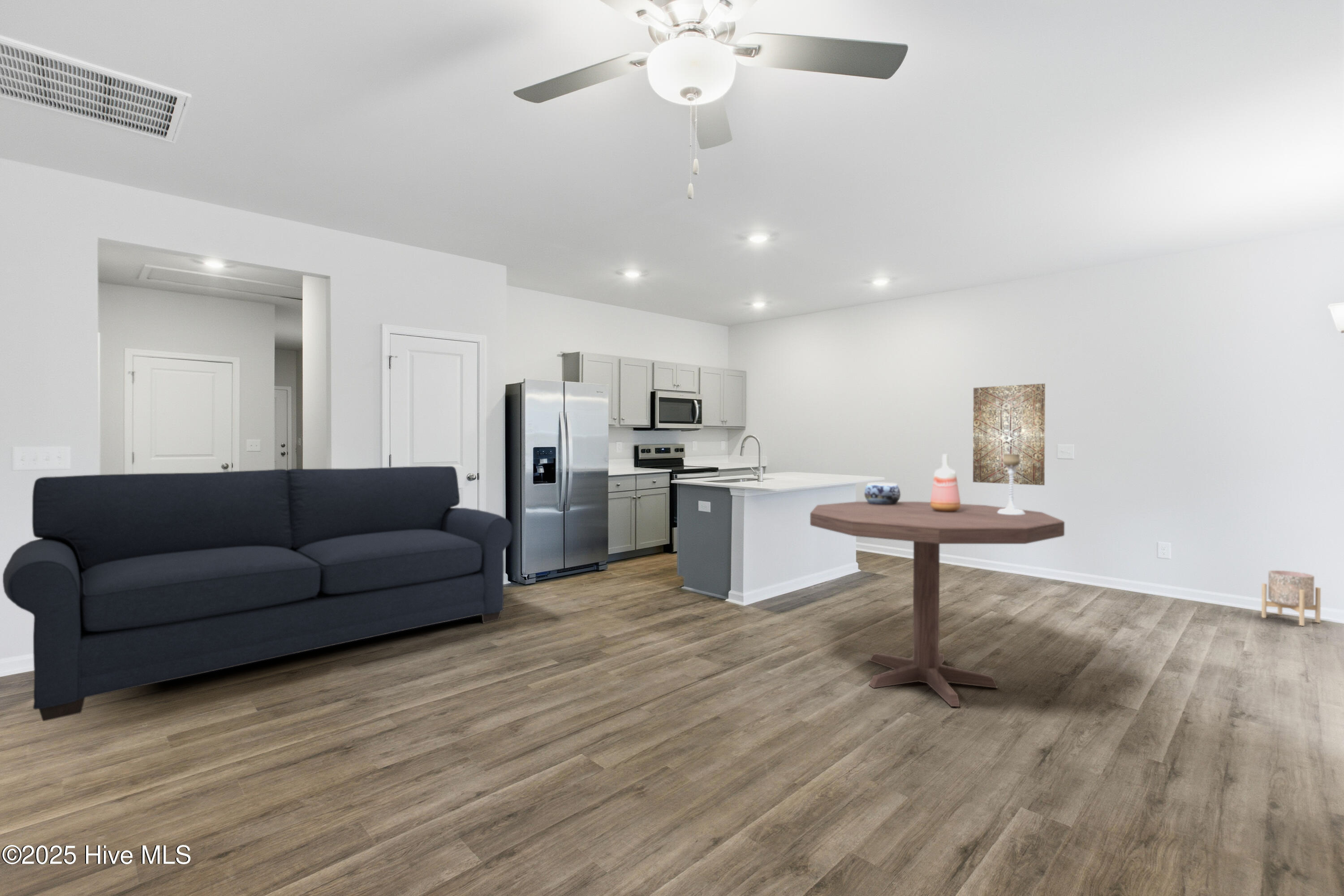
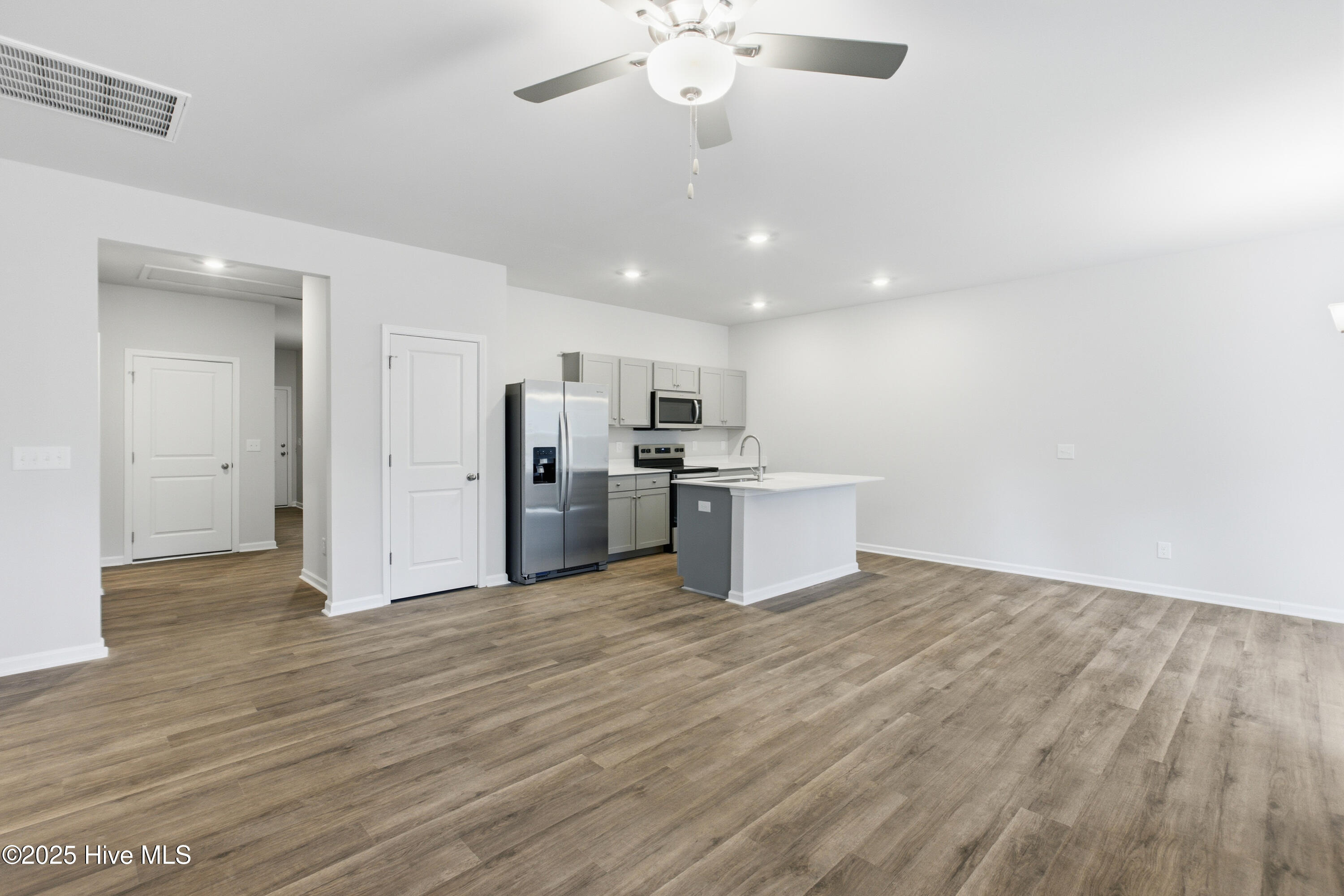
- planter [1261,570,1321,626]
- vase [930,454,961,512]
- sofa [2,466,513,722]
- candle holder [997,454,1025,515]
- decorative bowl [864,482,901,505]
- dining table [810,501,1065,707]
- wall art [973,383,1046,486]
